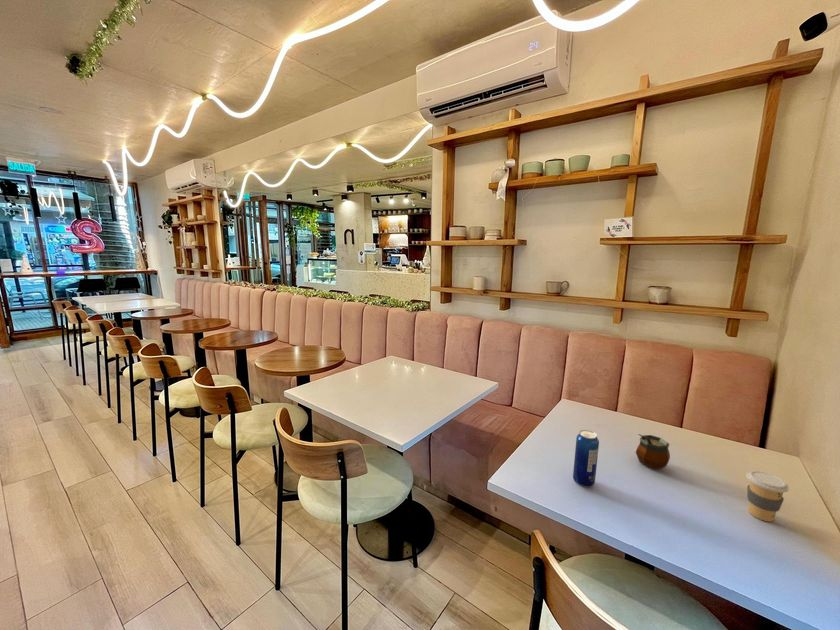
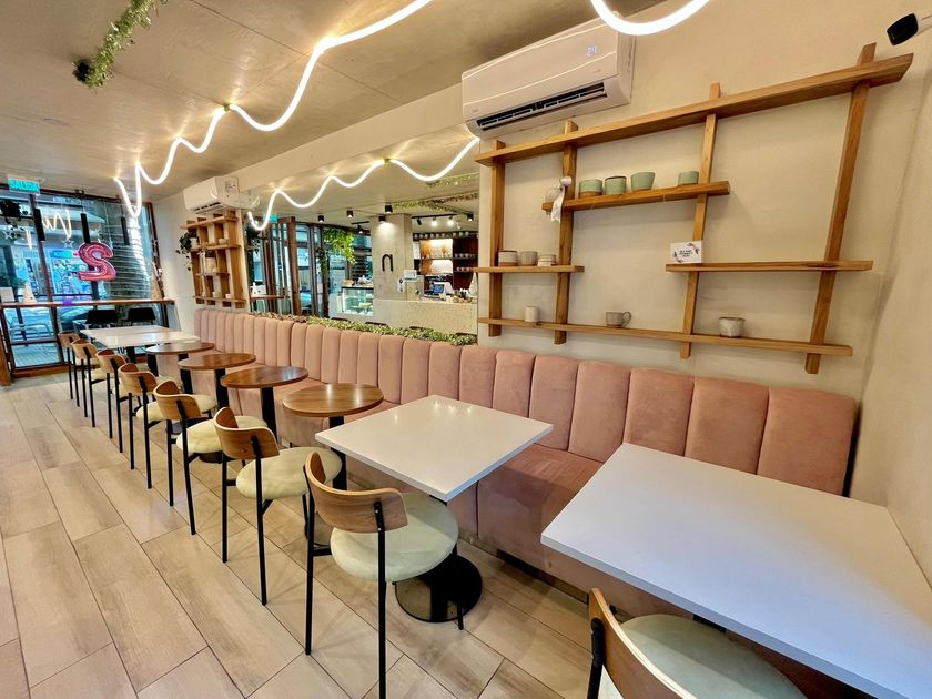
- coffee cup [745,470,790,523]
- gourd [635,433,671,471]
- beverage can [572,429,600,488]
